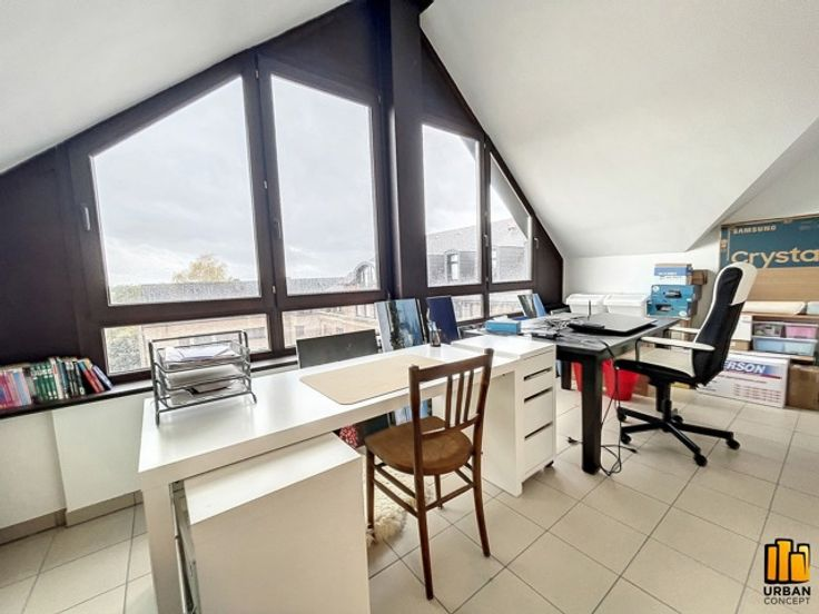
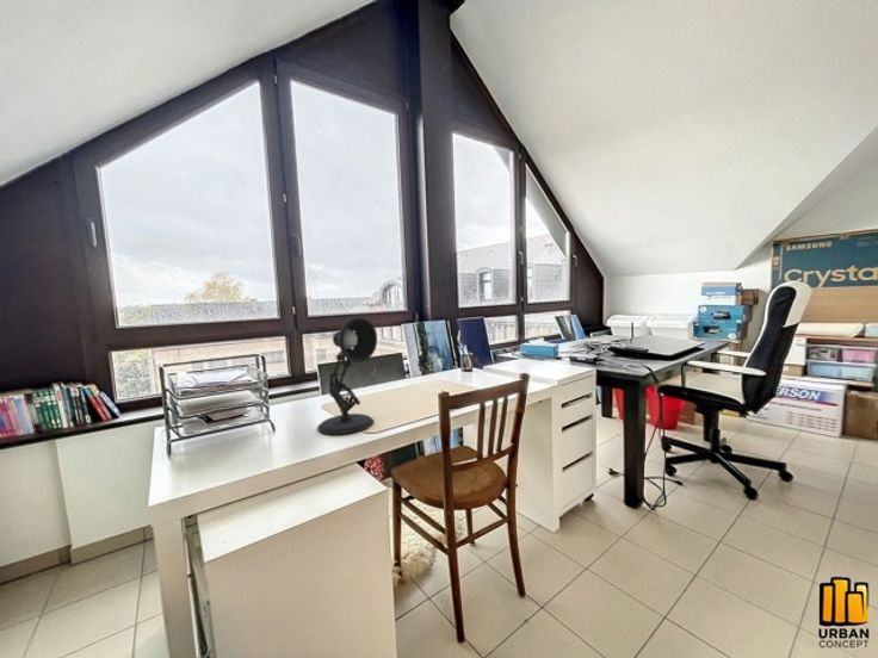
+ desk lamp [316,316,378,435]
